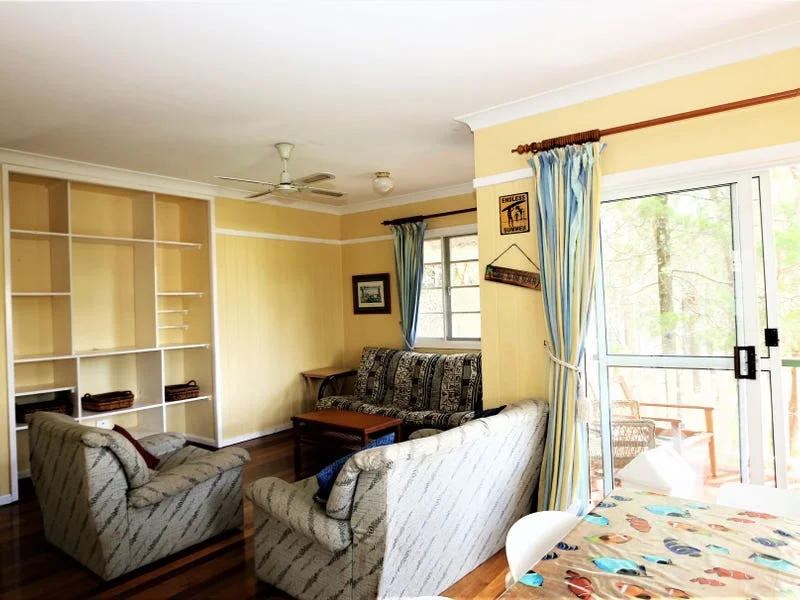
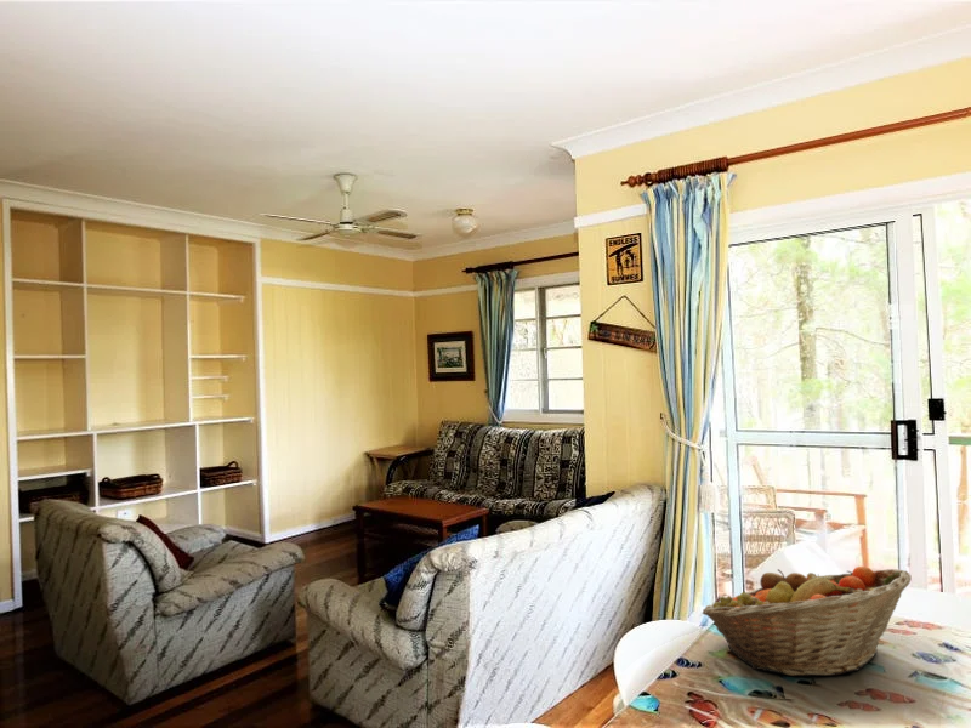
+ fruit basket [700,565,913,677]
